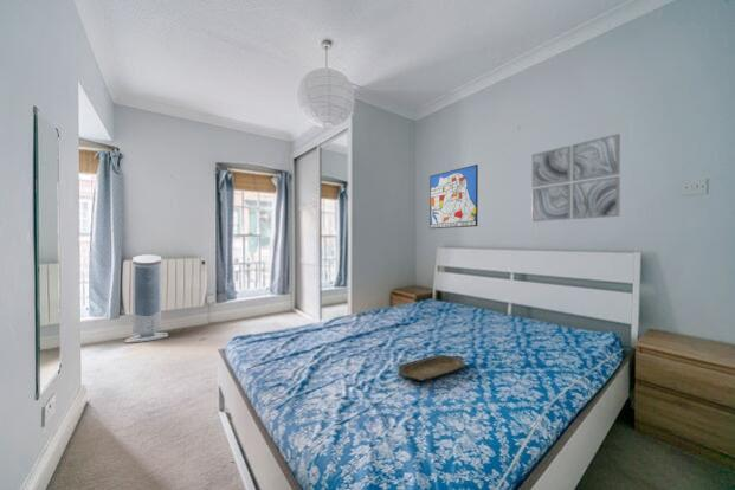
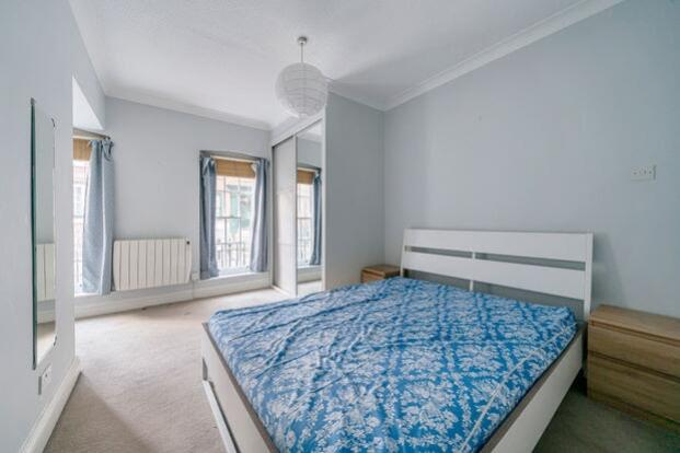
- wall art [530,133,621,223]
- wall art [428,163,479,230]
- air purifier [124,253,169,344]
- serving tray [396,354,466,382]
